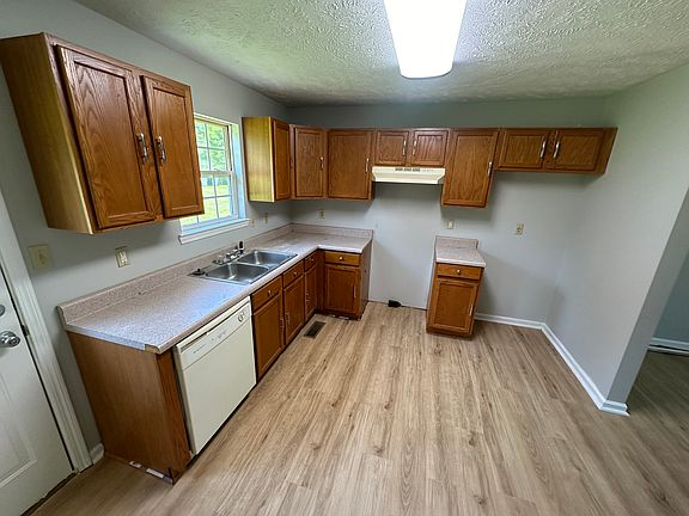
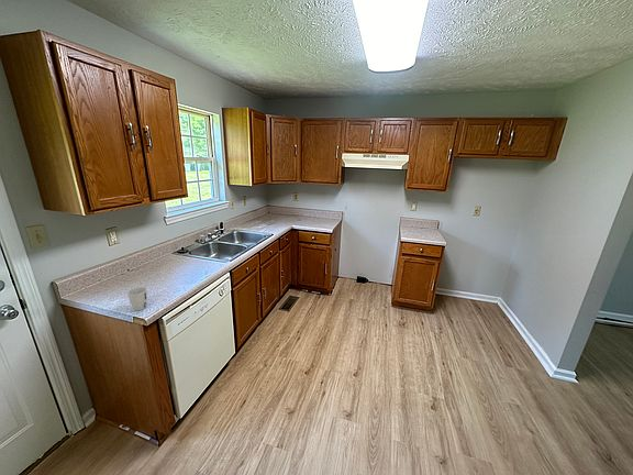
+ cup [126,286,148,312]
